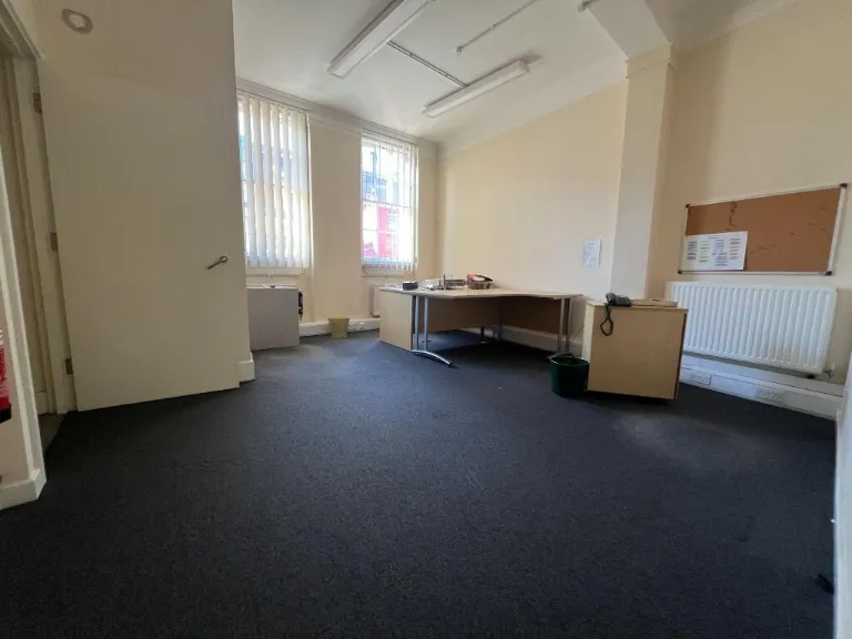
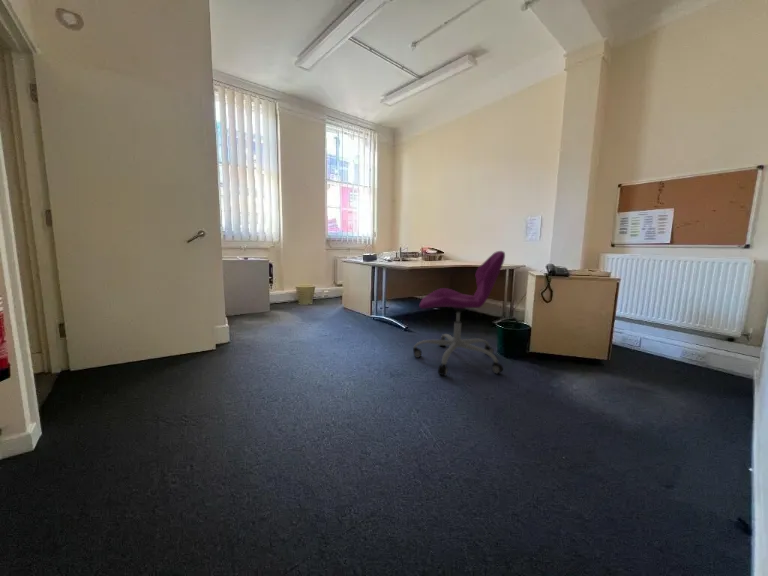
+ office chair [412,250,506,377]
